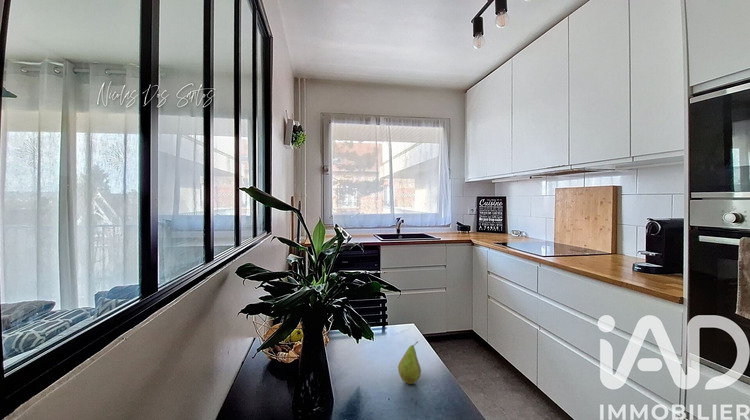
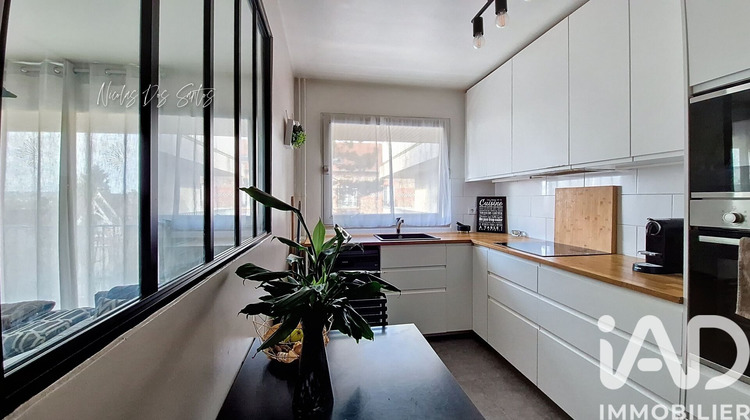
- fruit [397,340,422,385]
